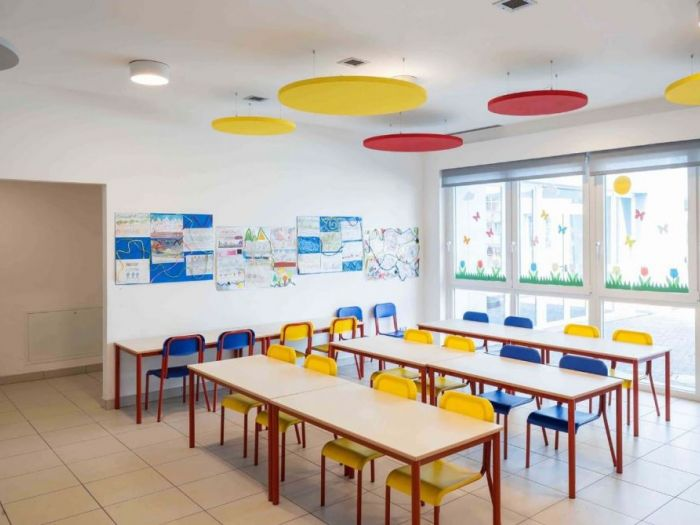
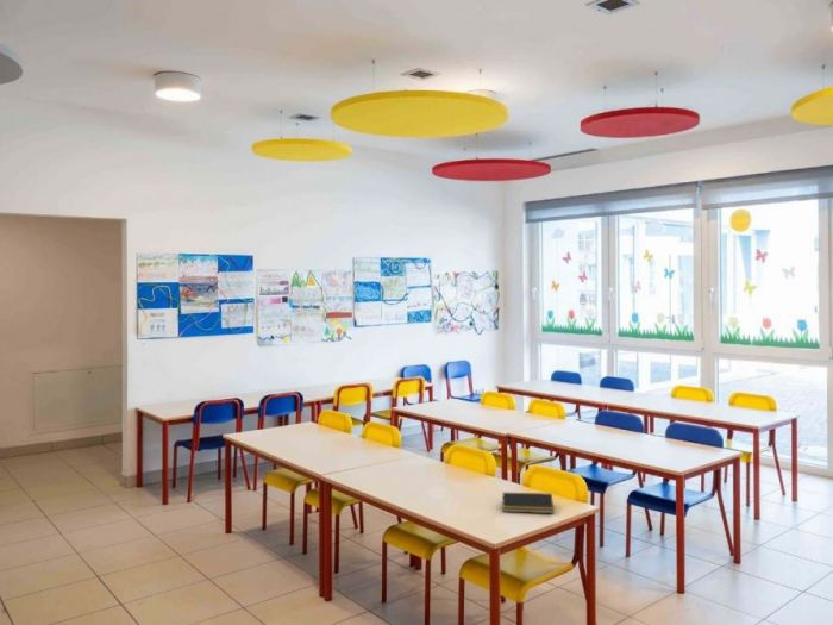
+ notepad [501,492,555,514]
